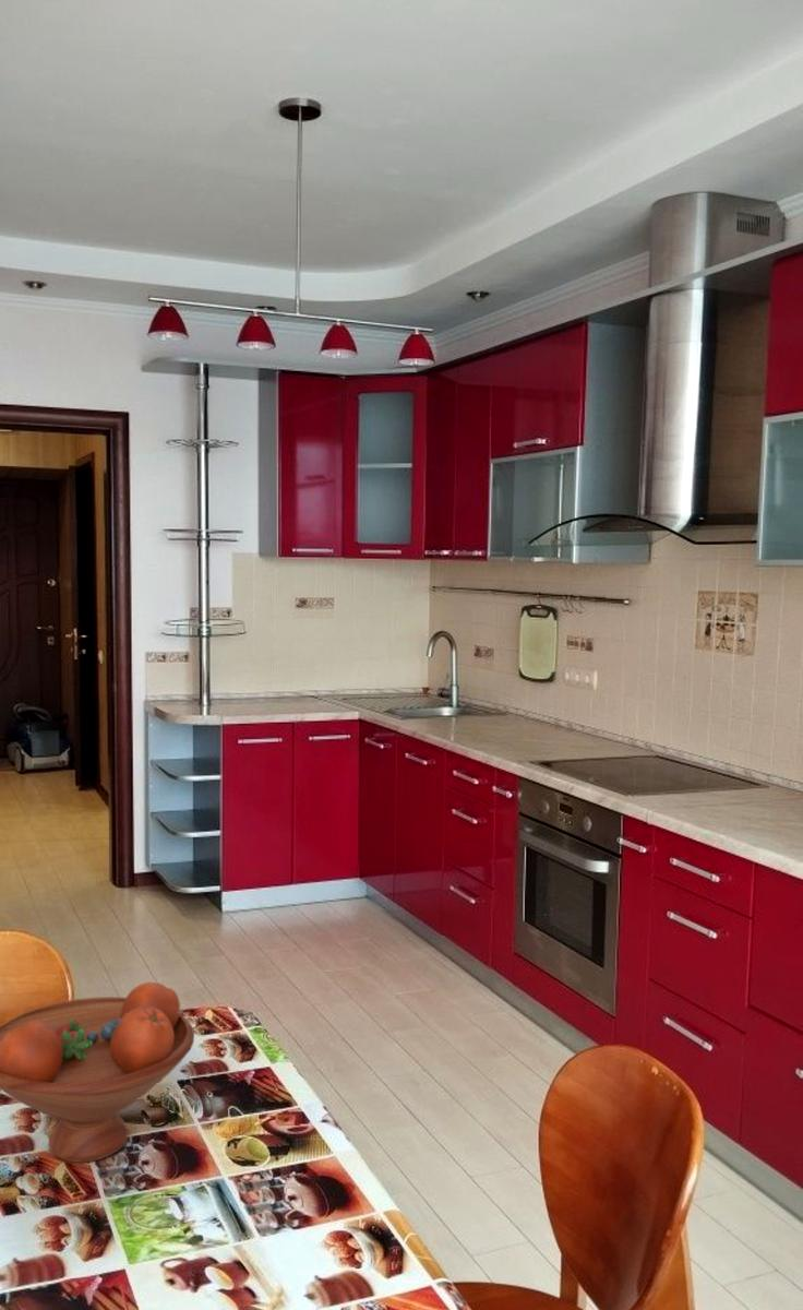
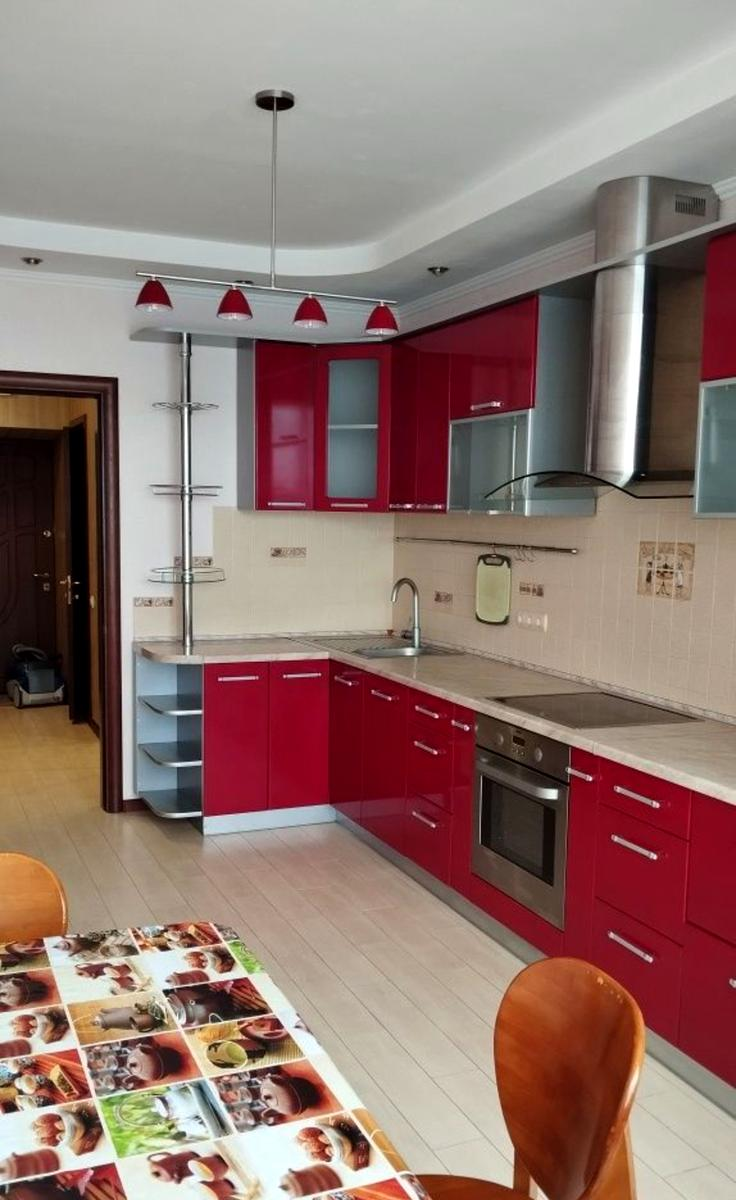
- fruit bowl [0,981,195,1164]
